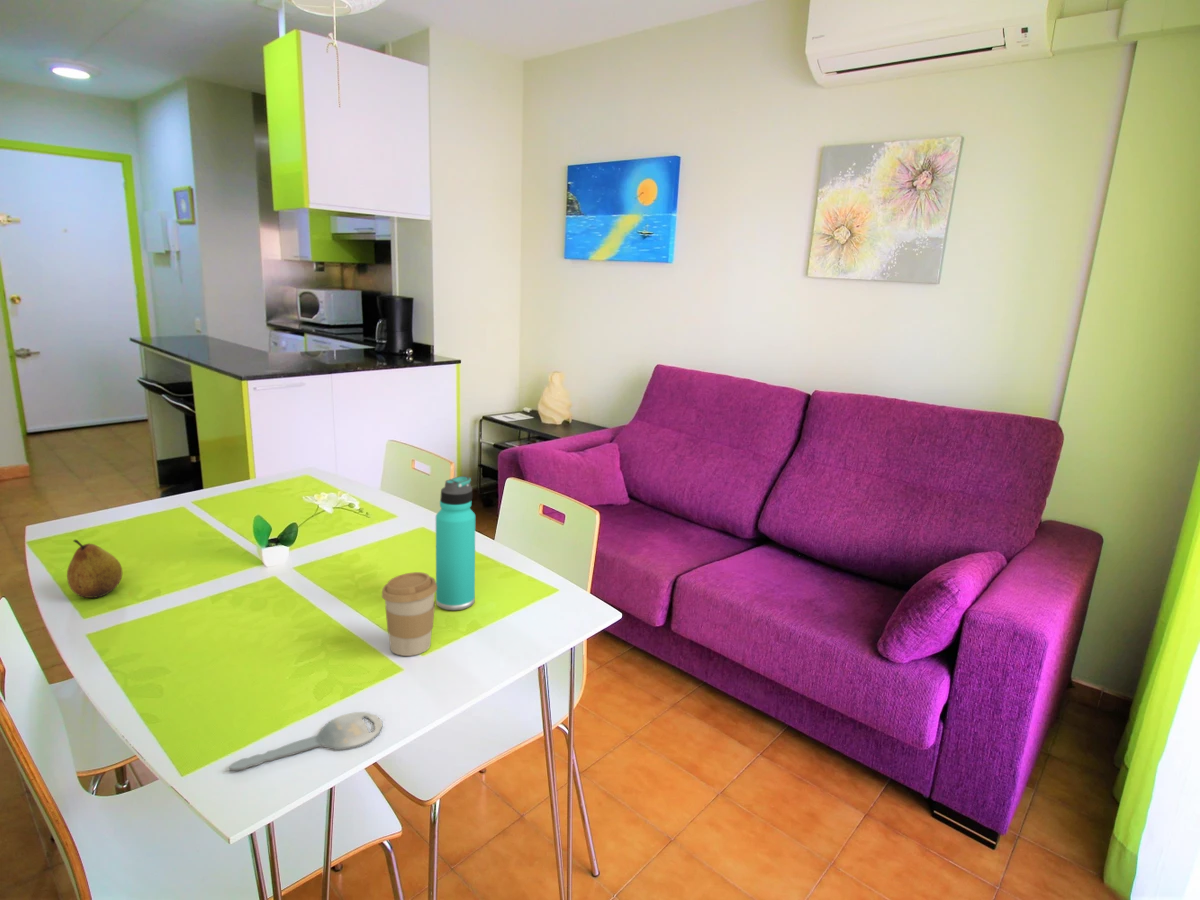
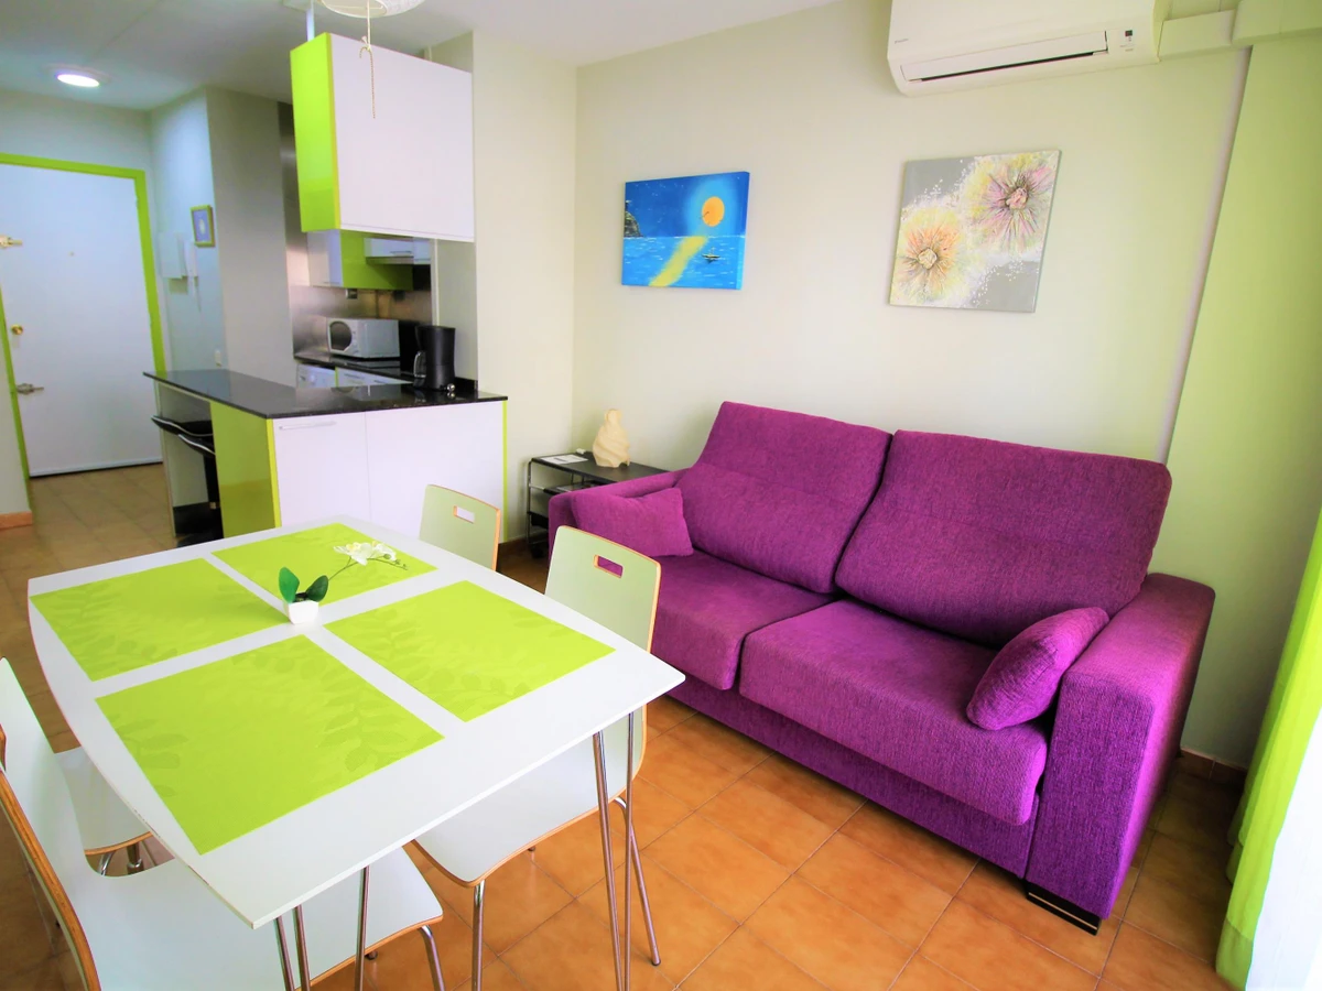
- fruit [66,539,123,599]
- thermos bottle [435,475,476,611]
- key [228,711,383,772]
- coffee cup [381,571,437,657]
